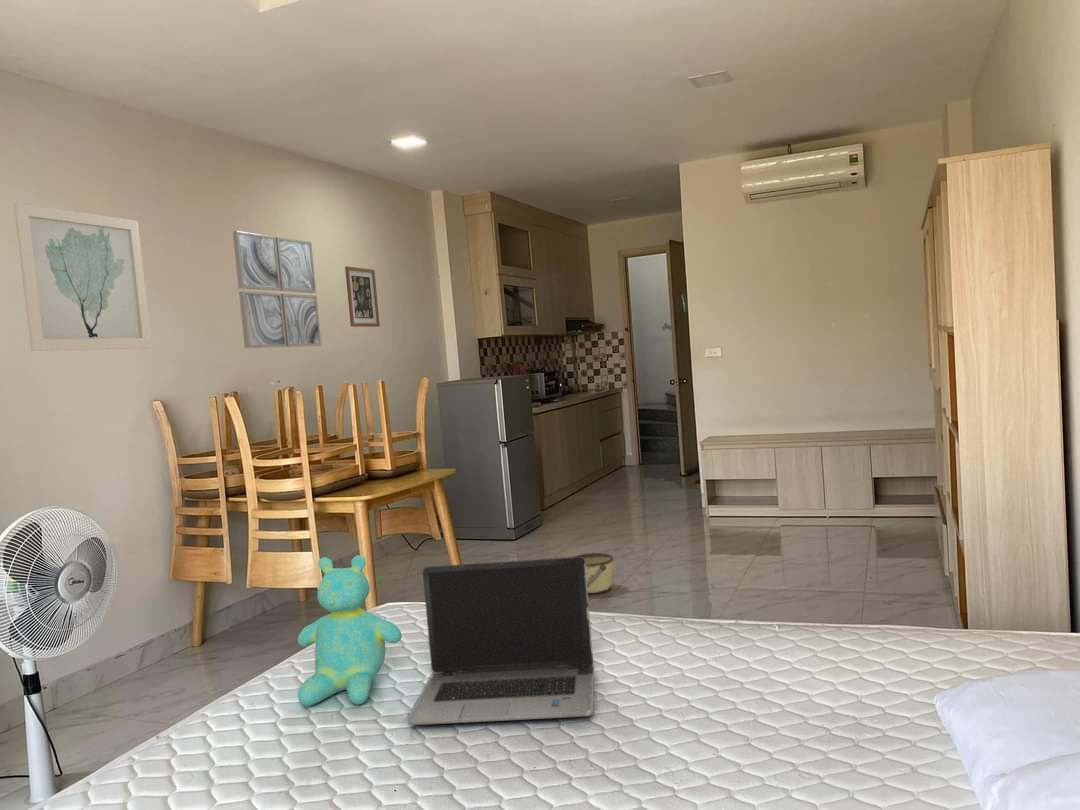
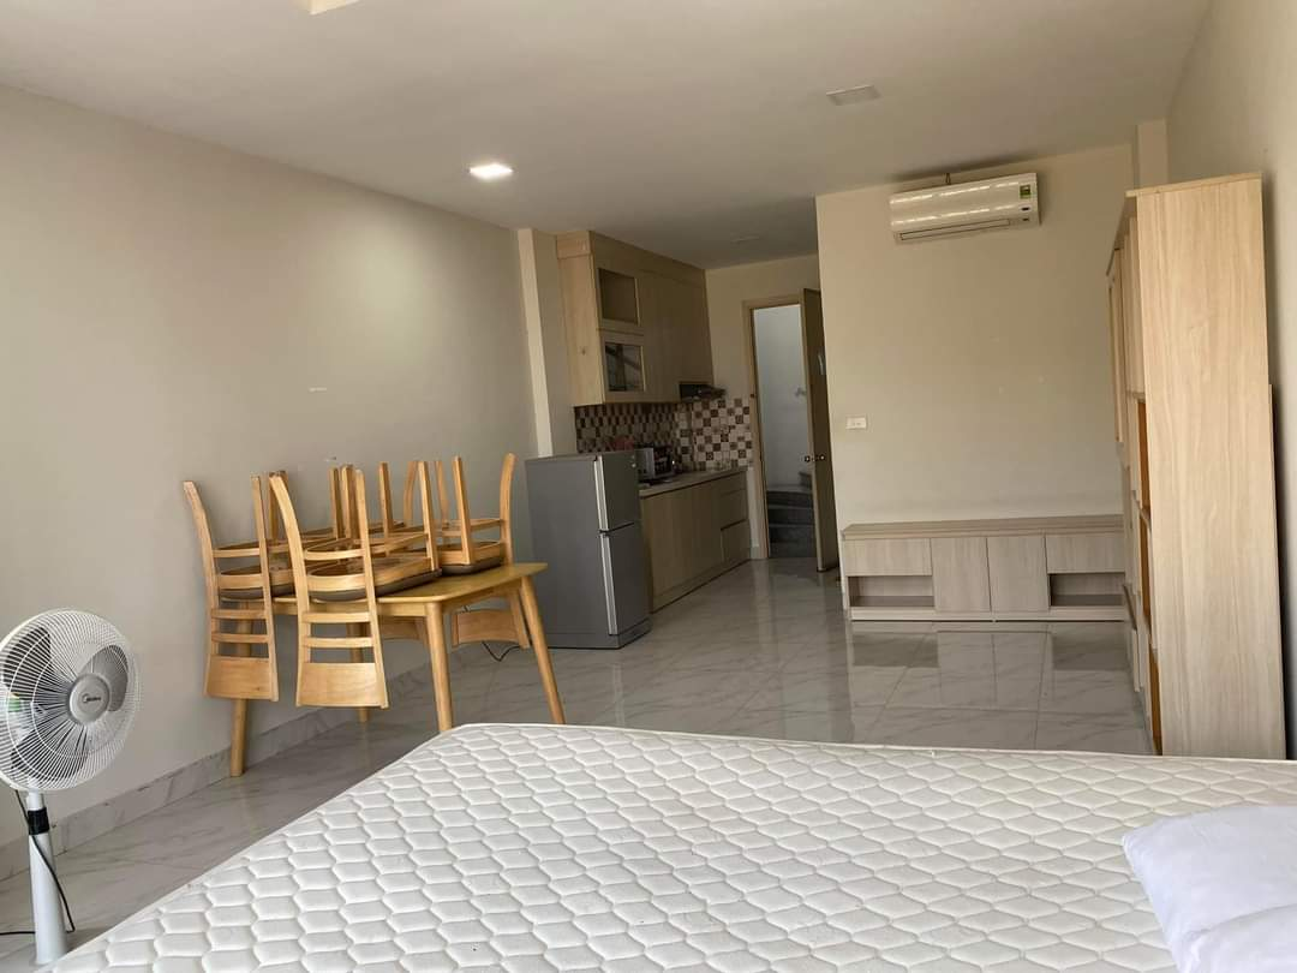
- wall art [232,230,323,349]
- wall art [344,265,381,328]
- wall art [13,202,153,352]
- laptop computer [407,556,595,726]
- bucket [573,552,614,595]
- teddy bear [297,554,403,707]
